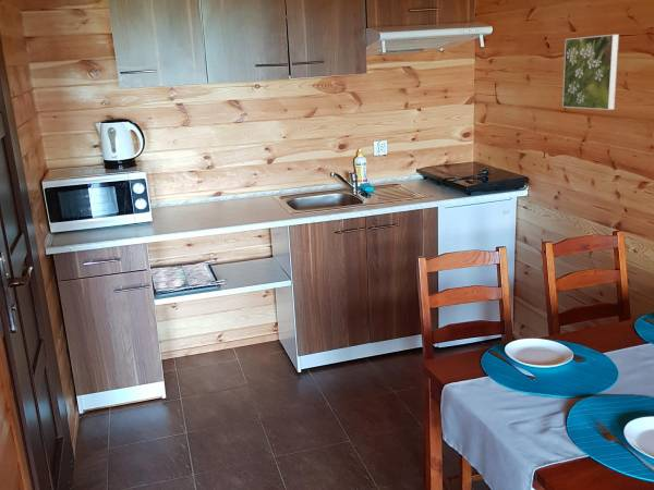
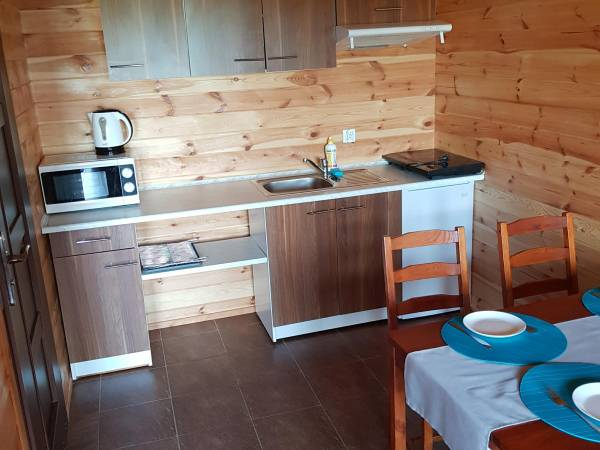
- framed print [561,33,620,111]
